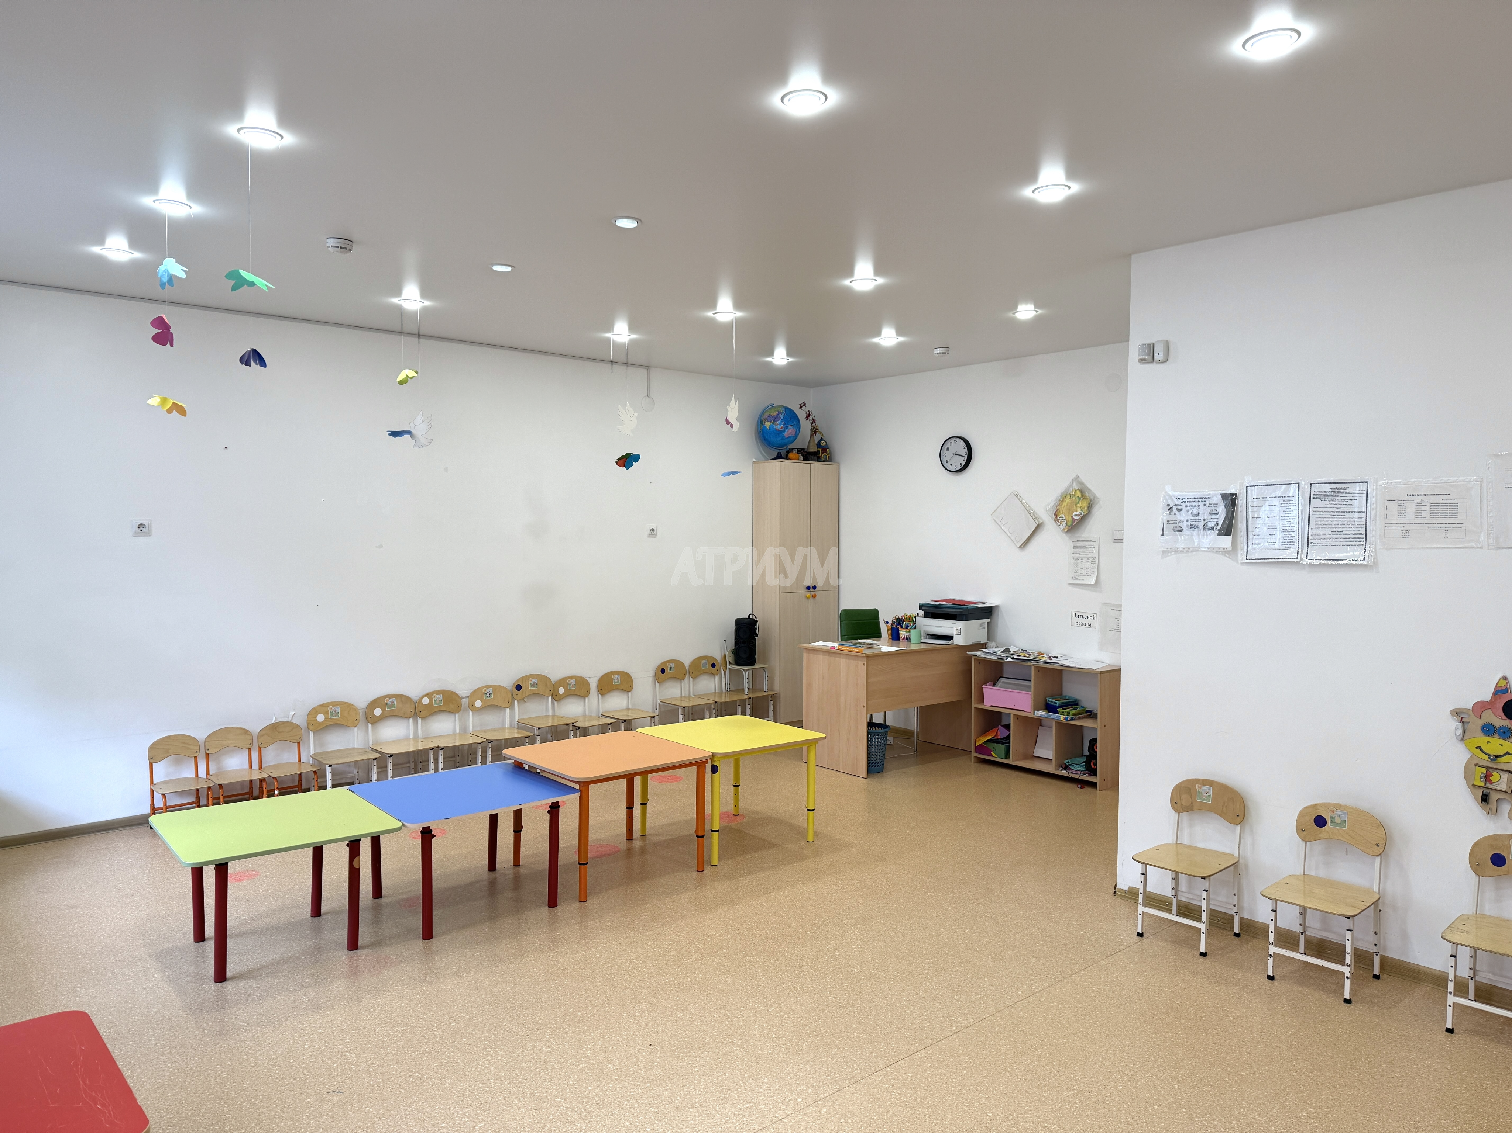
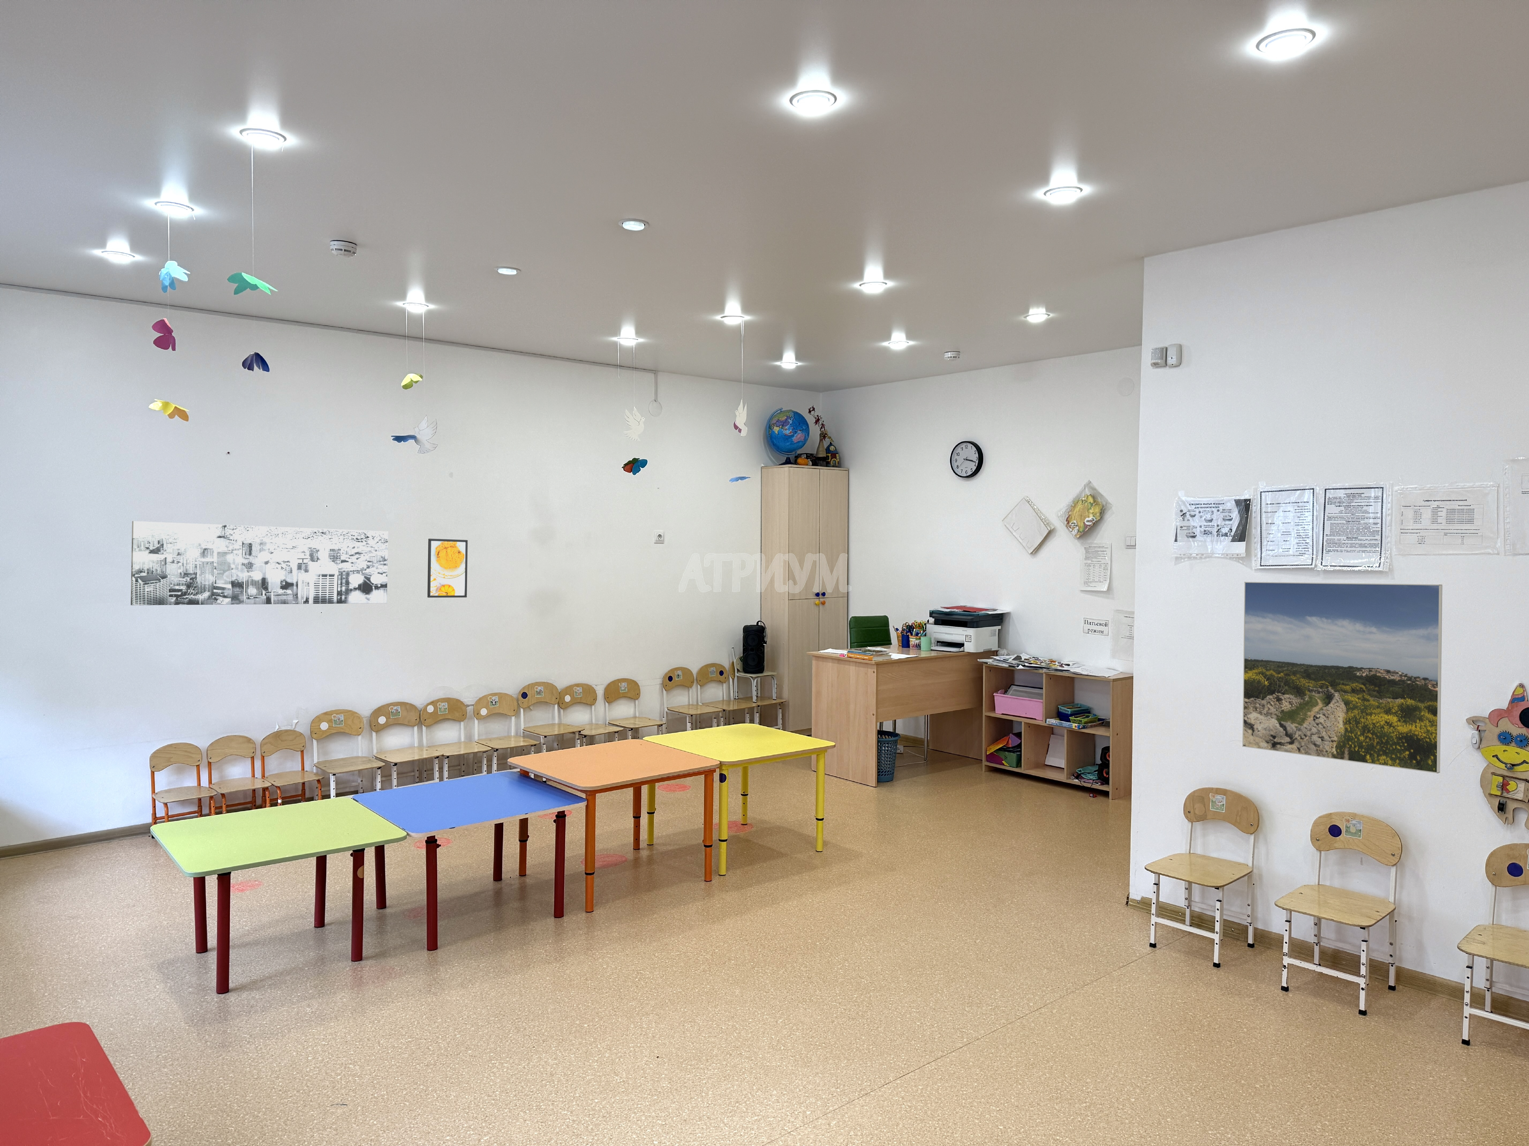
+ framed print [427,538,468,598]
+ wall art [130,521,388,606]
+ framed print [1242,581,1442,774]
